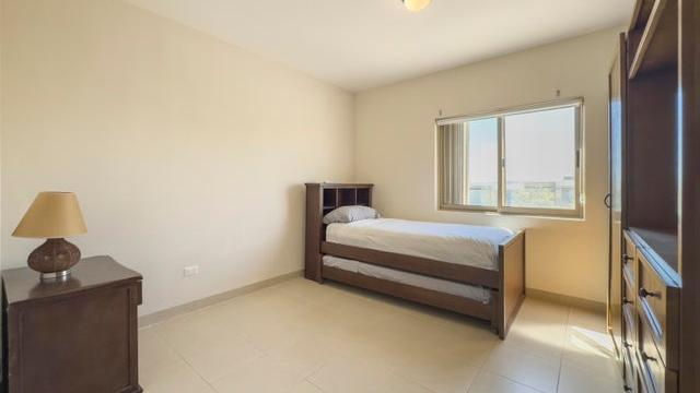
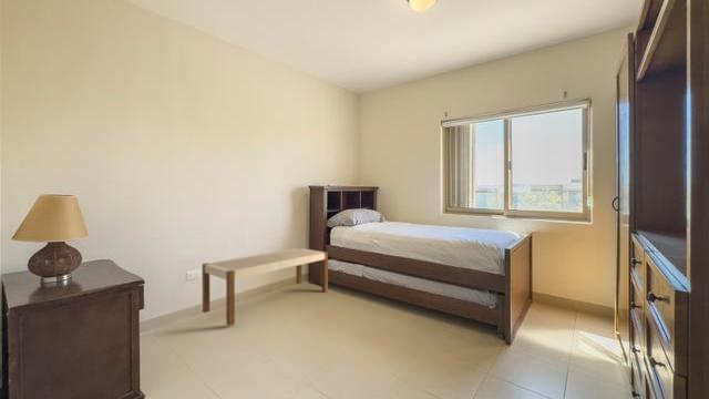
+ bench [202,247,329,327]
